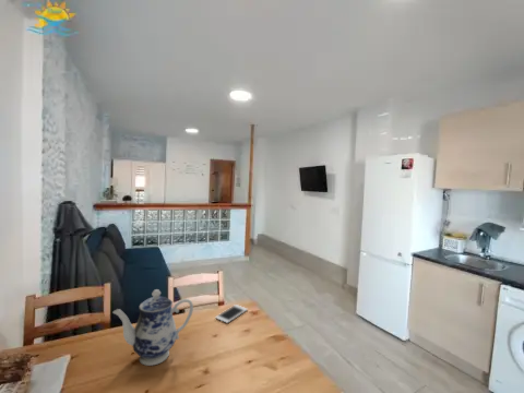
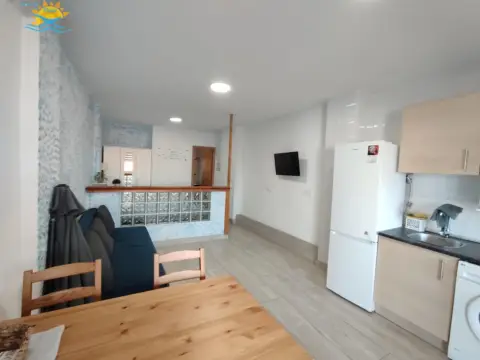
- cell phone [215,303,249,324]
- teapot [111,288,194,367]
